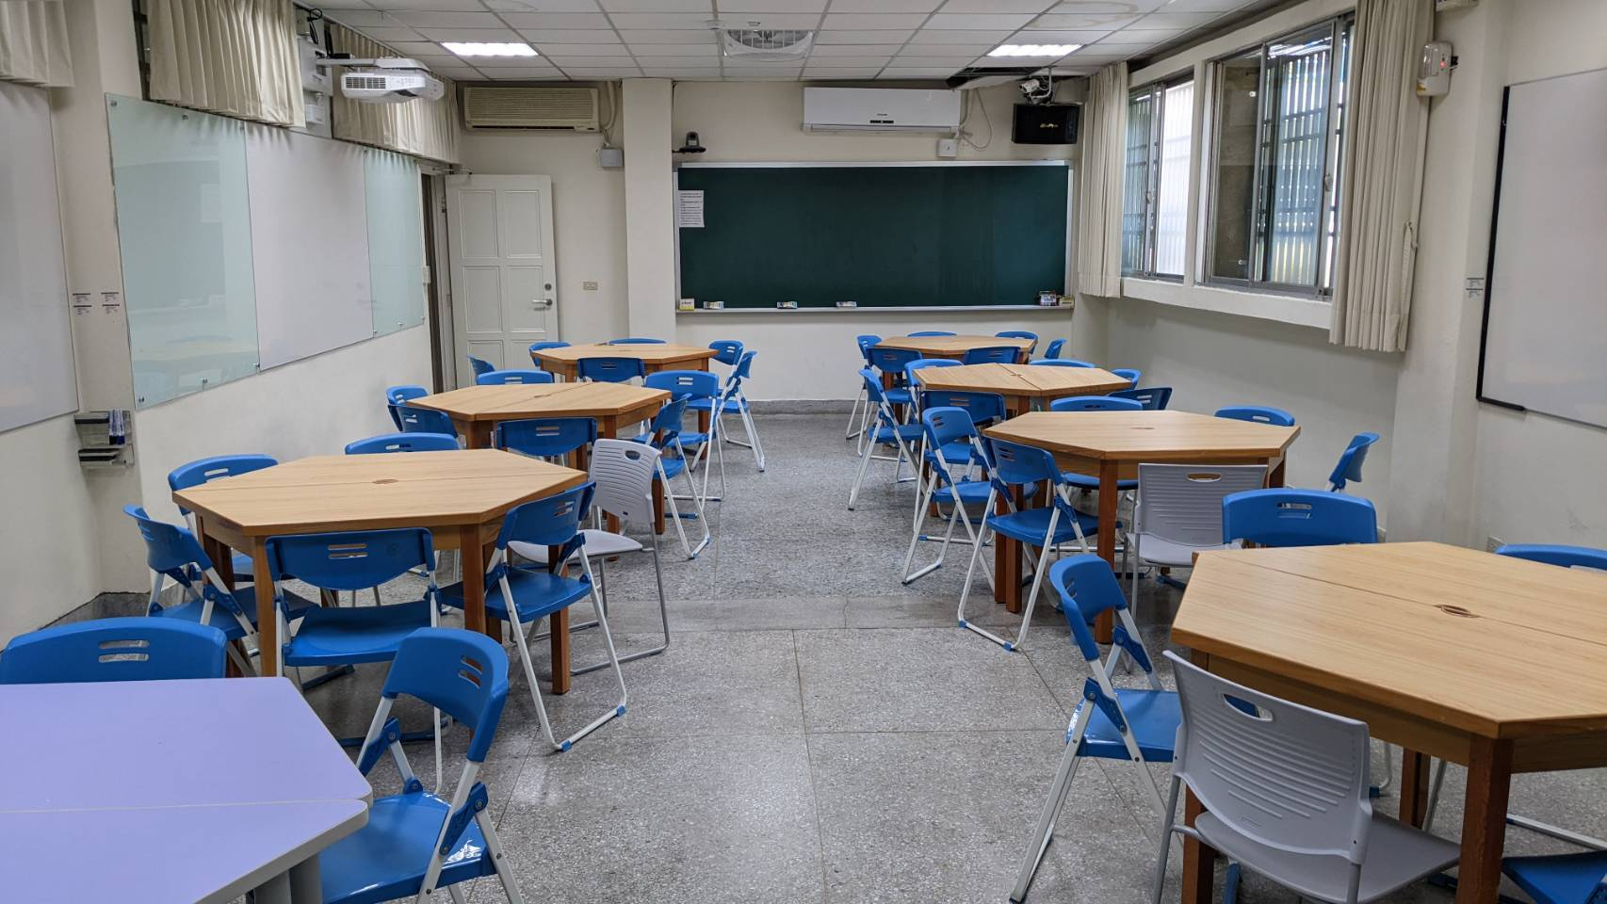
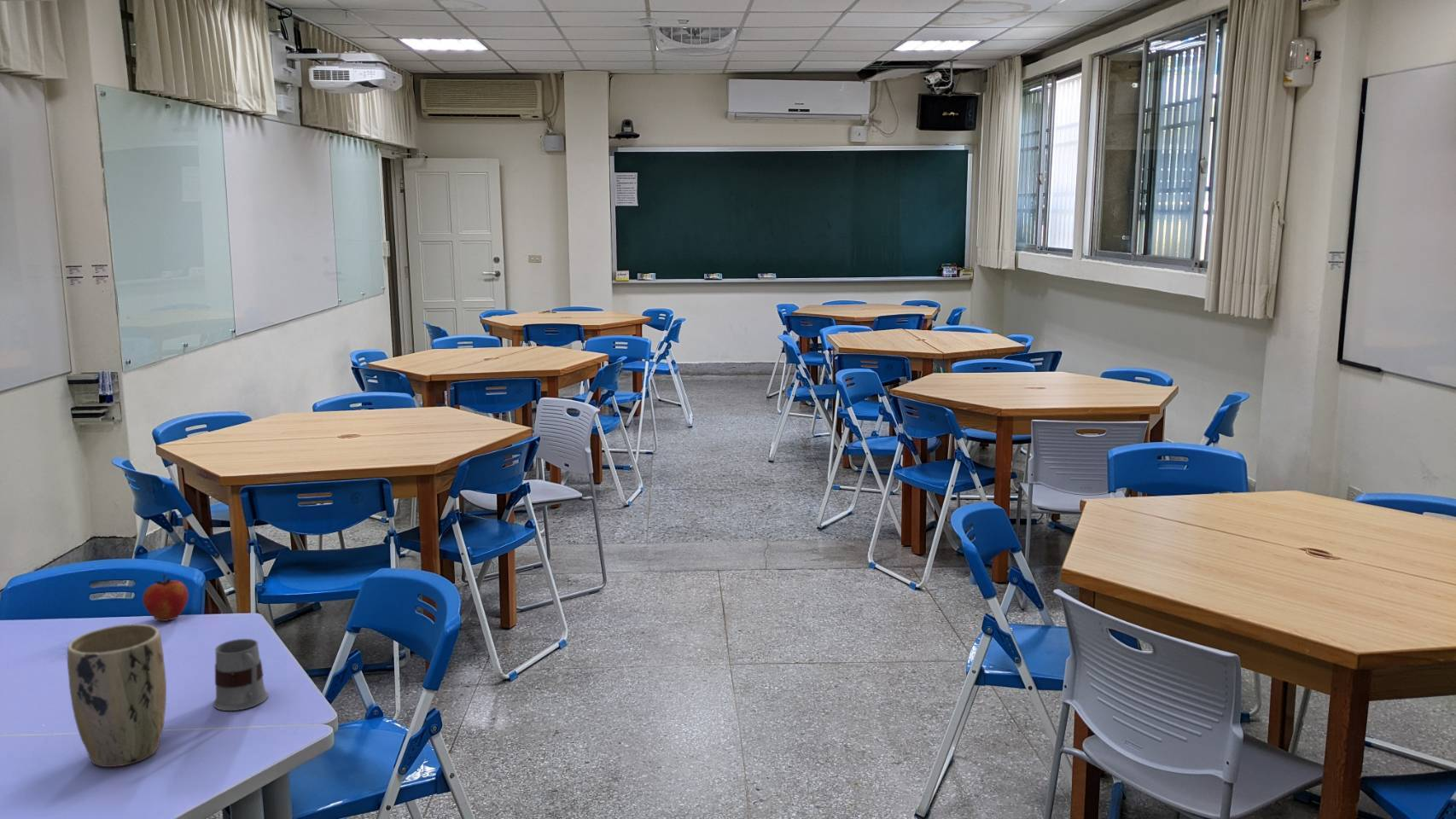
+ apple [142,573,189,622]
+ mug [213,638,269,712]
+ plant pot [67,623,167,768]
